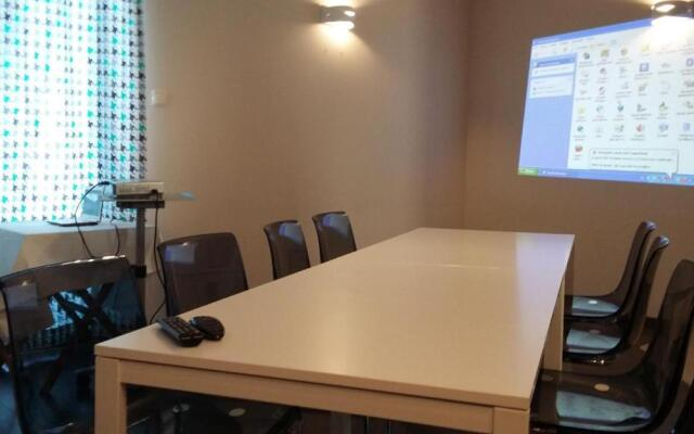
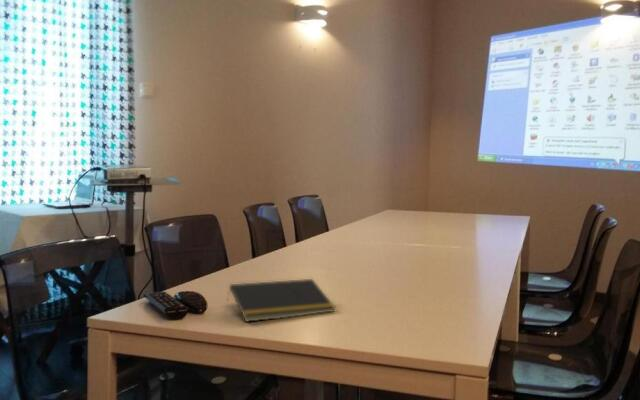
+ notepad [226,278,337,323]
